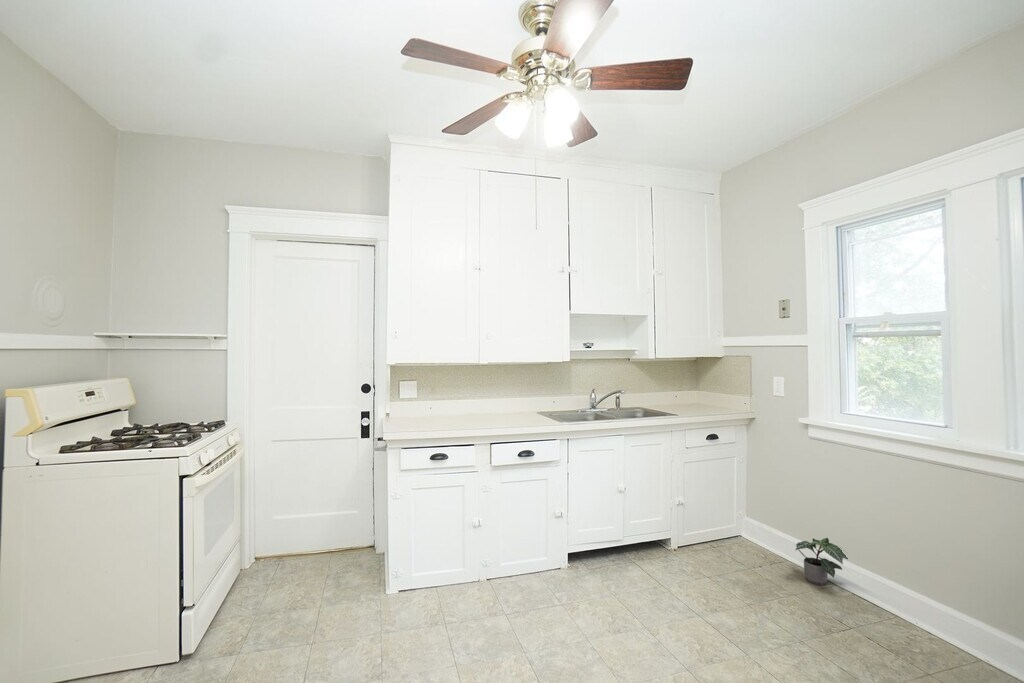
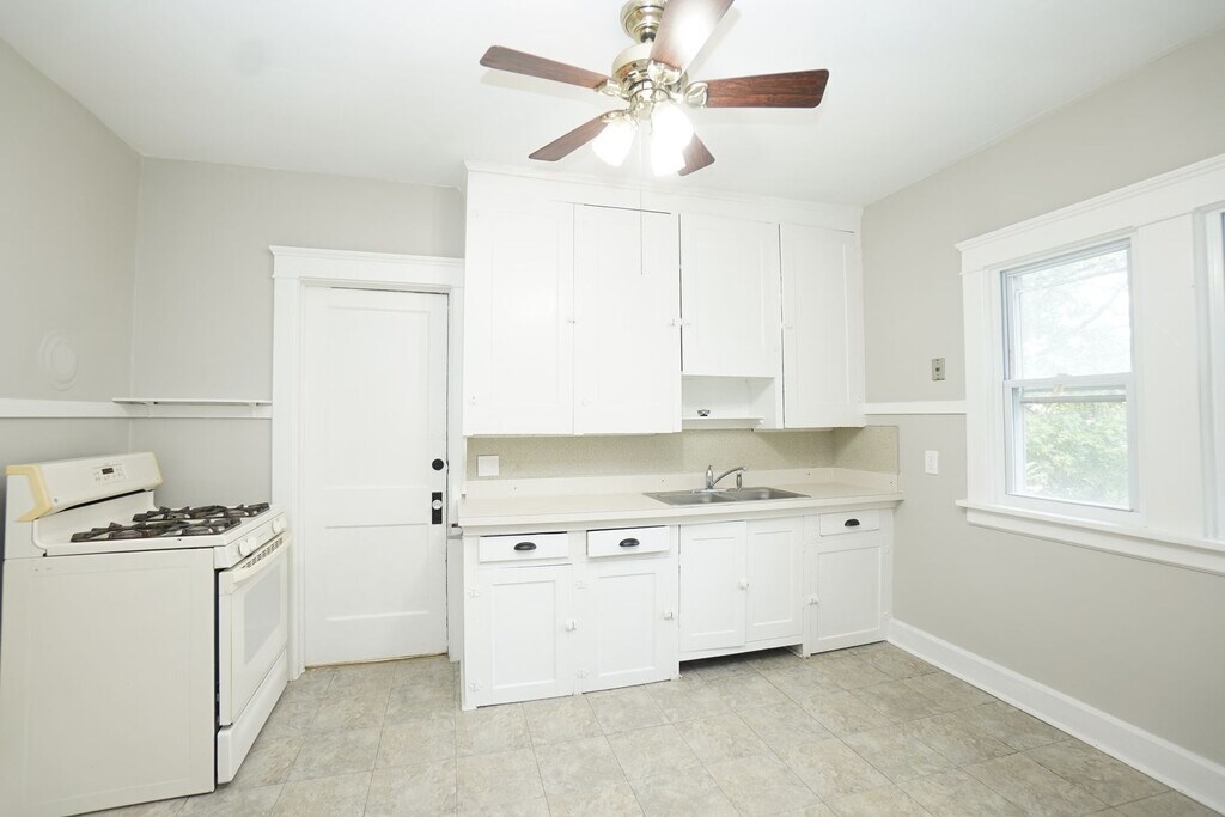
- potted plant [794,537,848,586]
